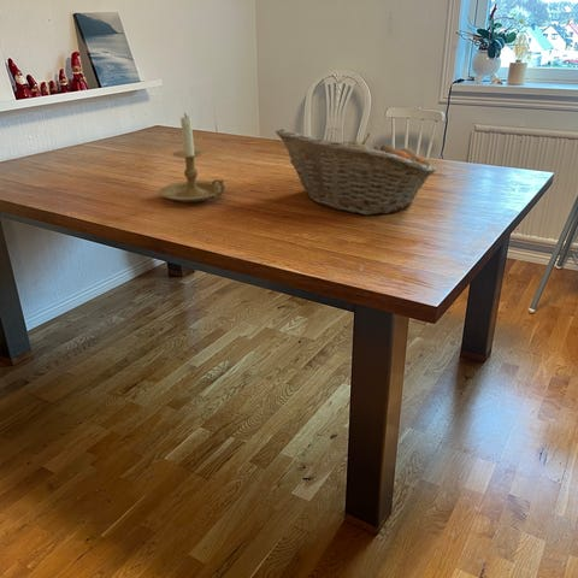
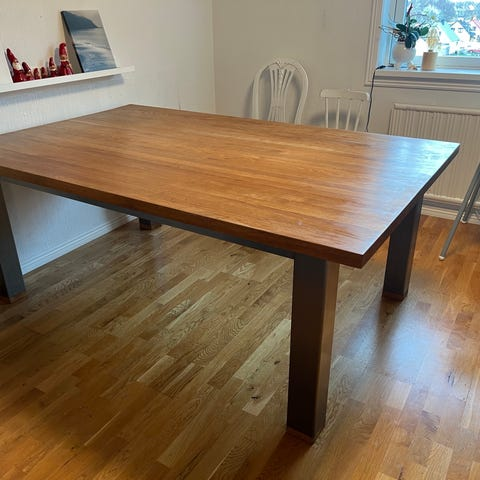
- fruit basket [275,128,438,217]
- candle holder [158,112,226,204]
